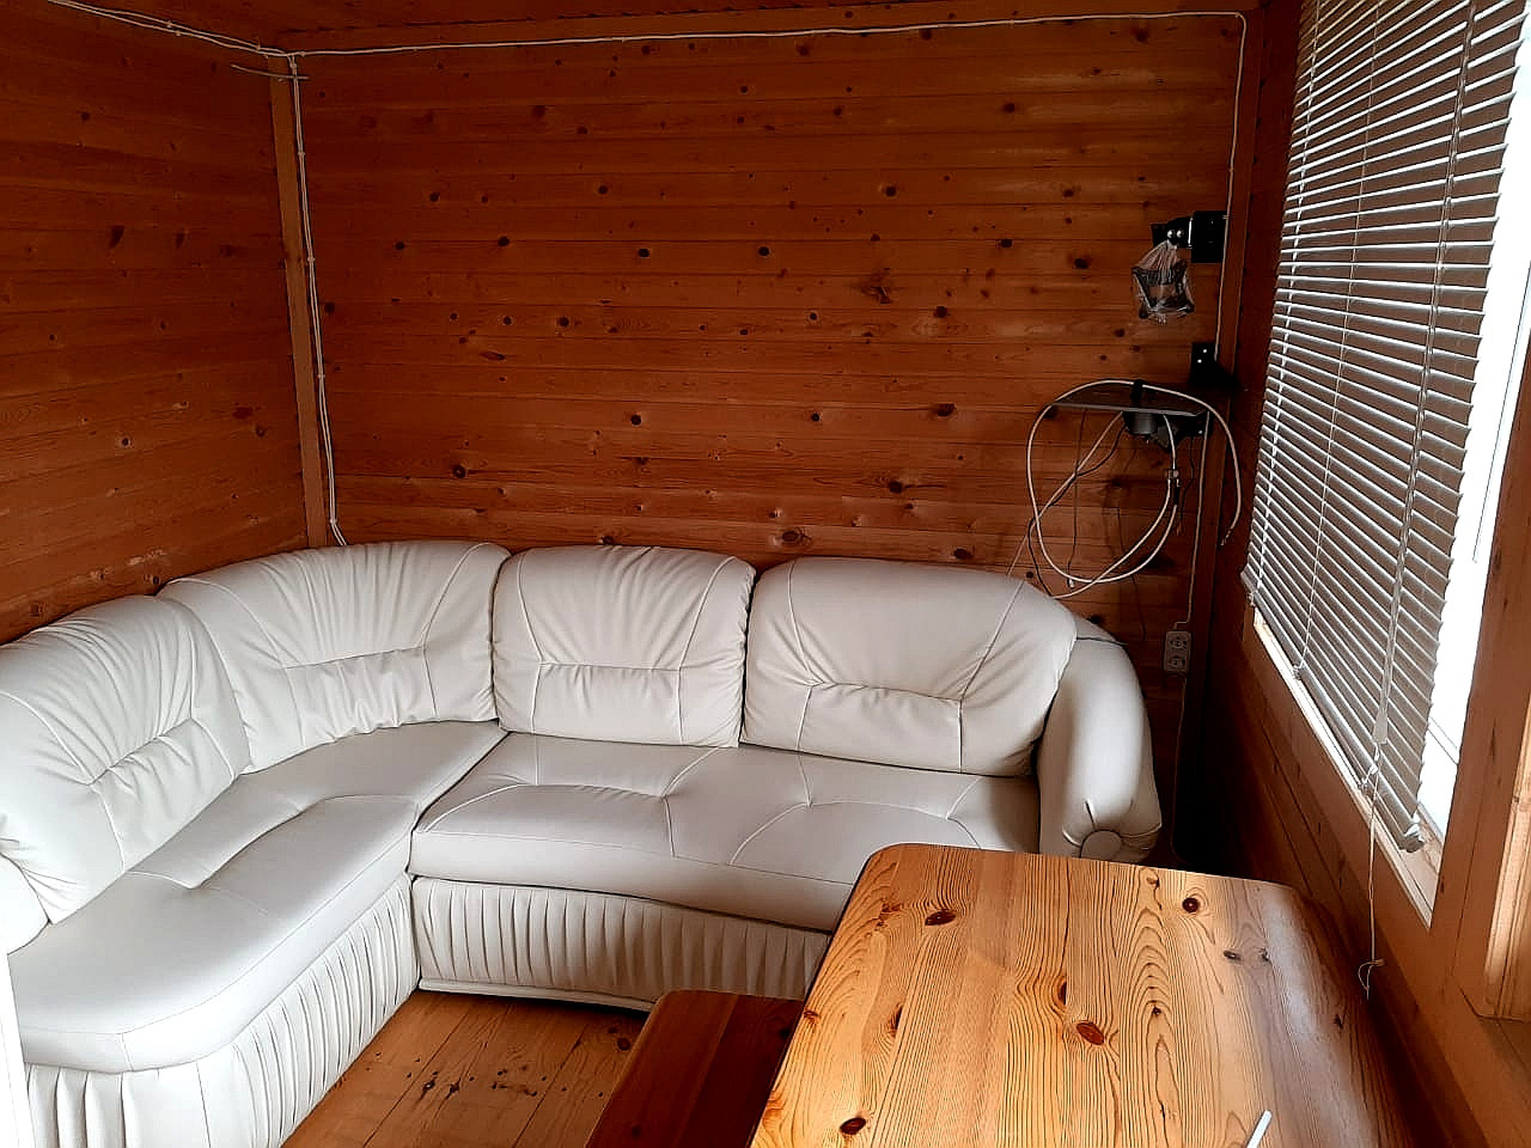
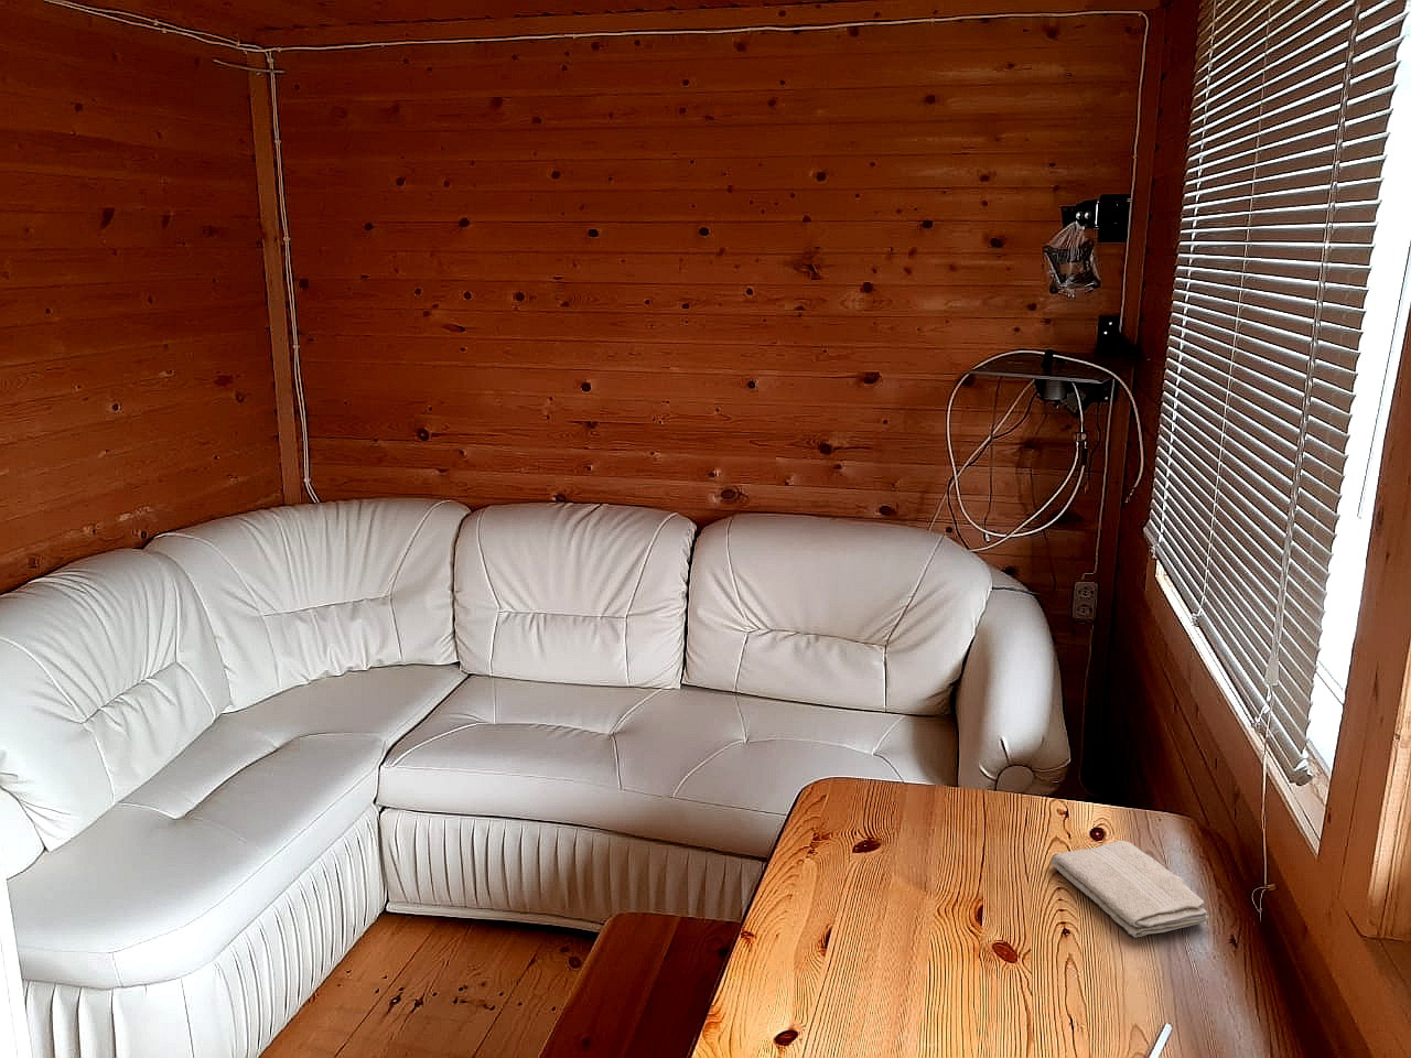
+ washcloth [1051,840,1210,939]
